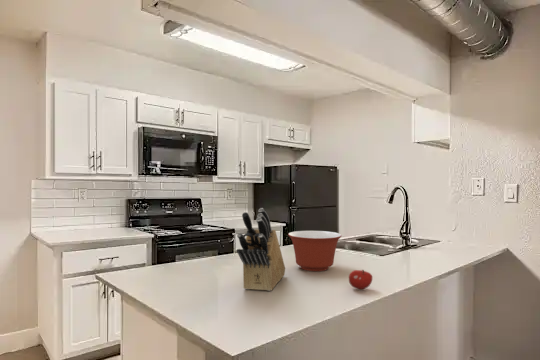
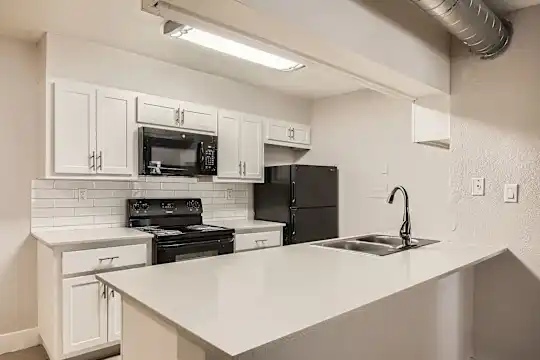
- fruit [348,269,373,290]
- mixing bowl [287,230,343,272]
- knife block [236,207,286,292]
